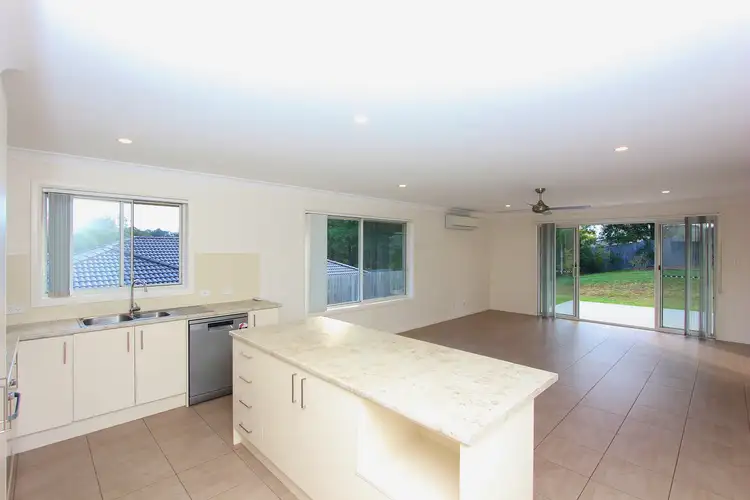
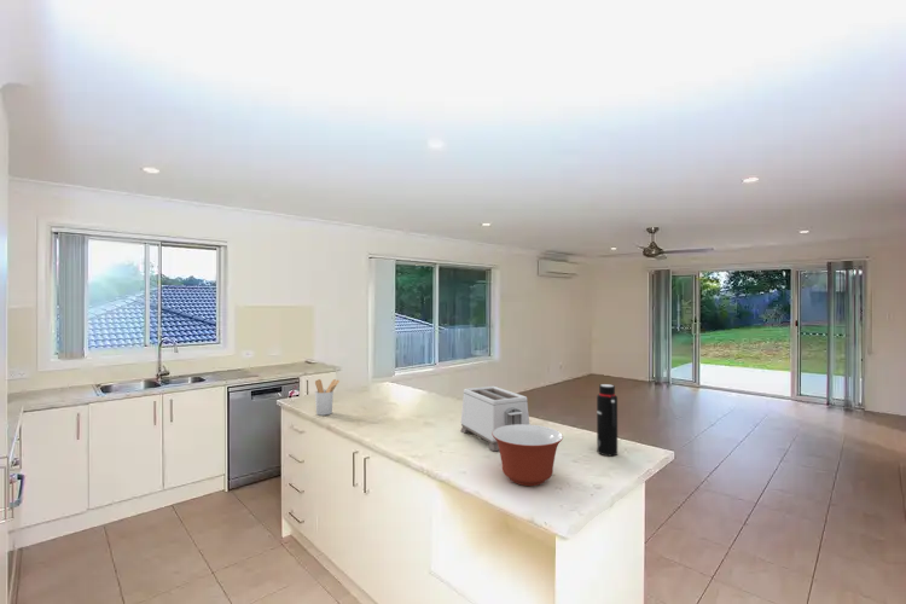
+ water bottle [596,383,618,457]
+ utensil holder [314,378,341,417]
+ mixing bowl [492,424,564,487]
+ toaster [459,385,530,452]
